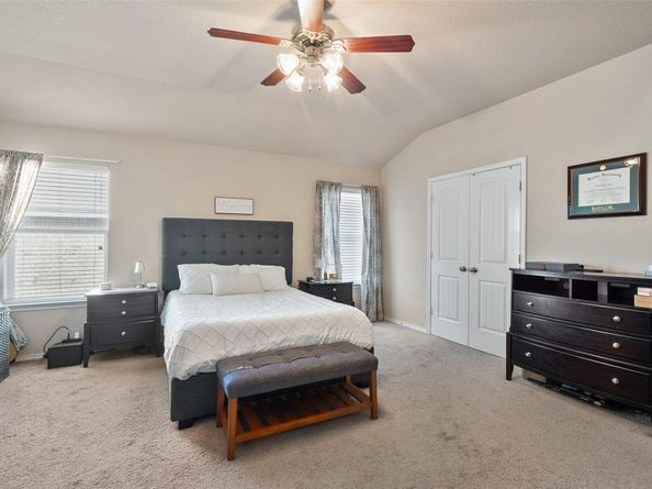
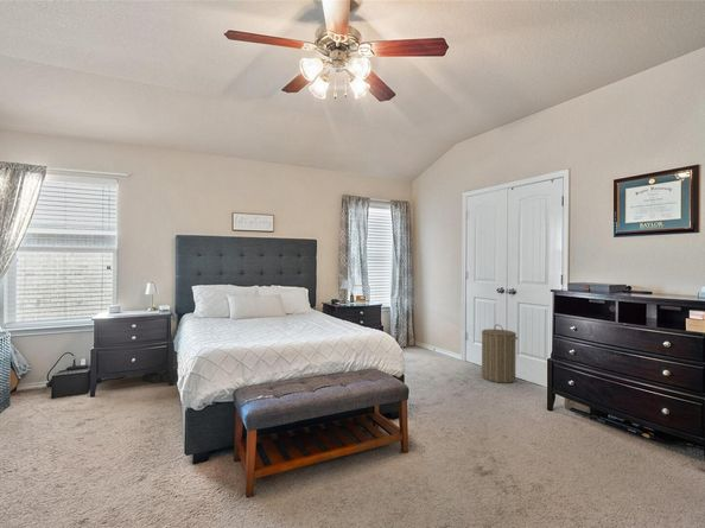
+ laundry hamper [481,323,519,384]
